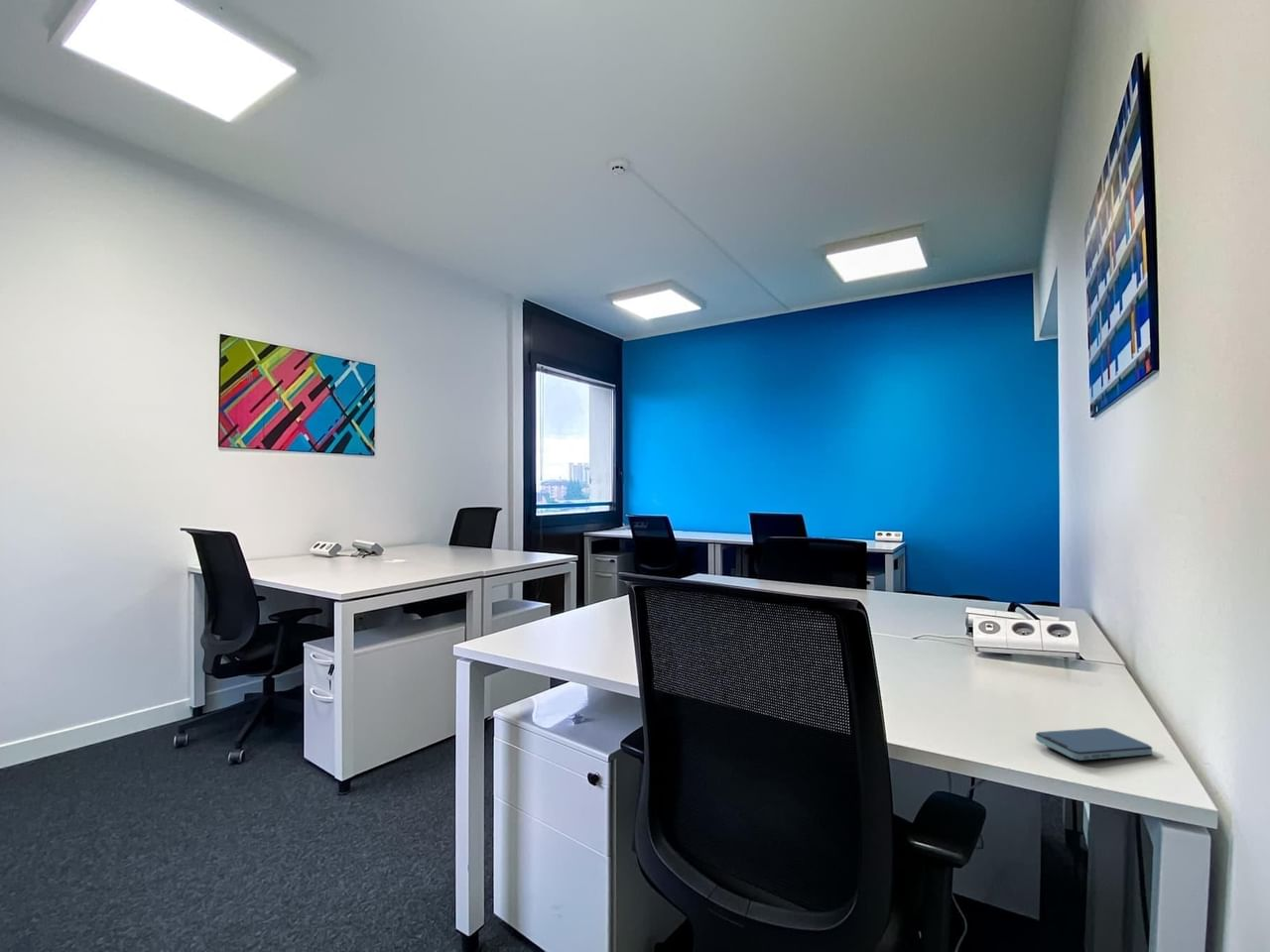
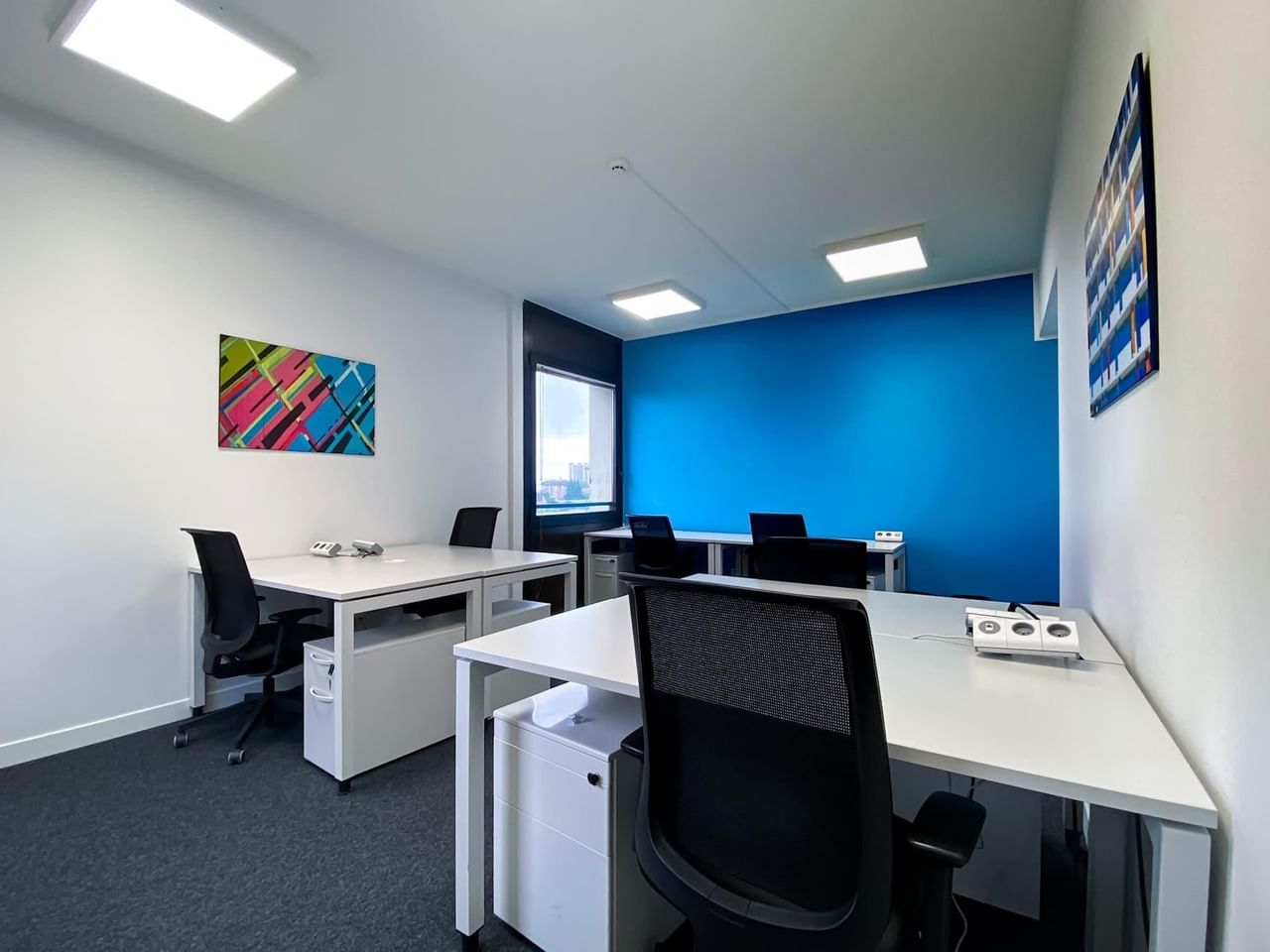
- smartphone [1035,727,1153,762]
